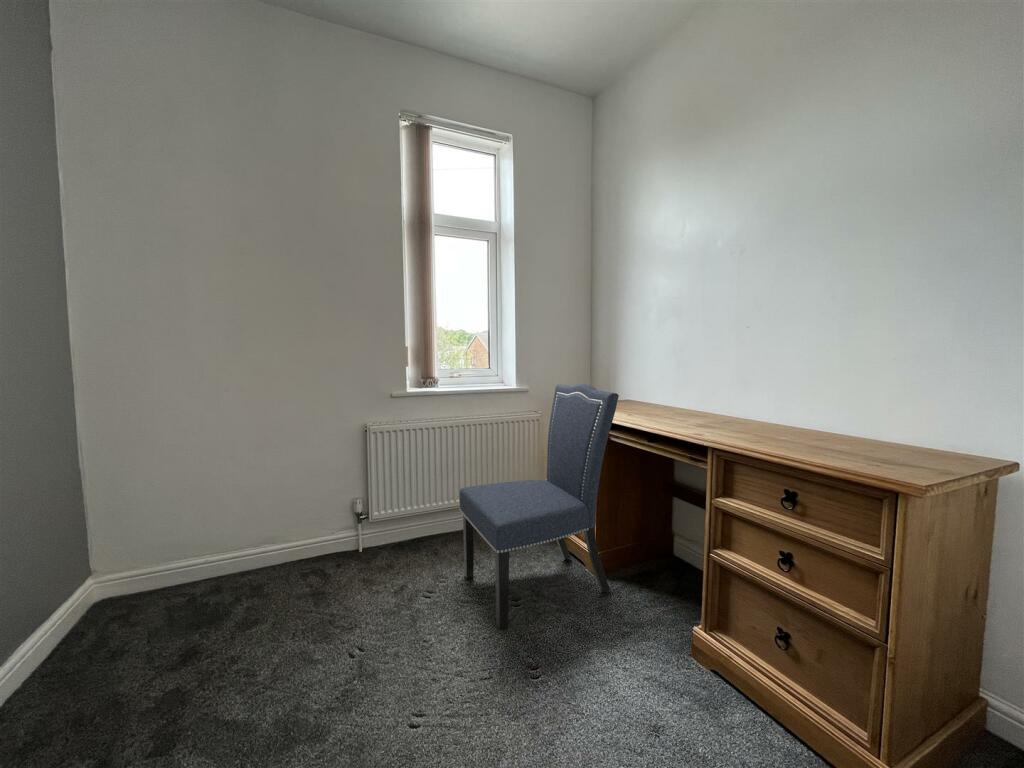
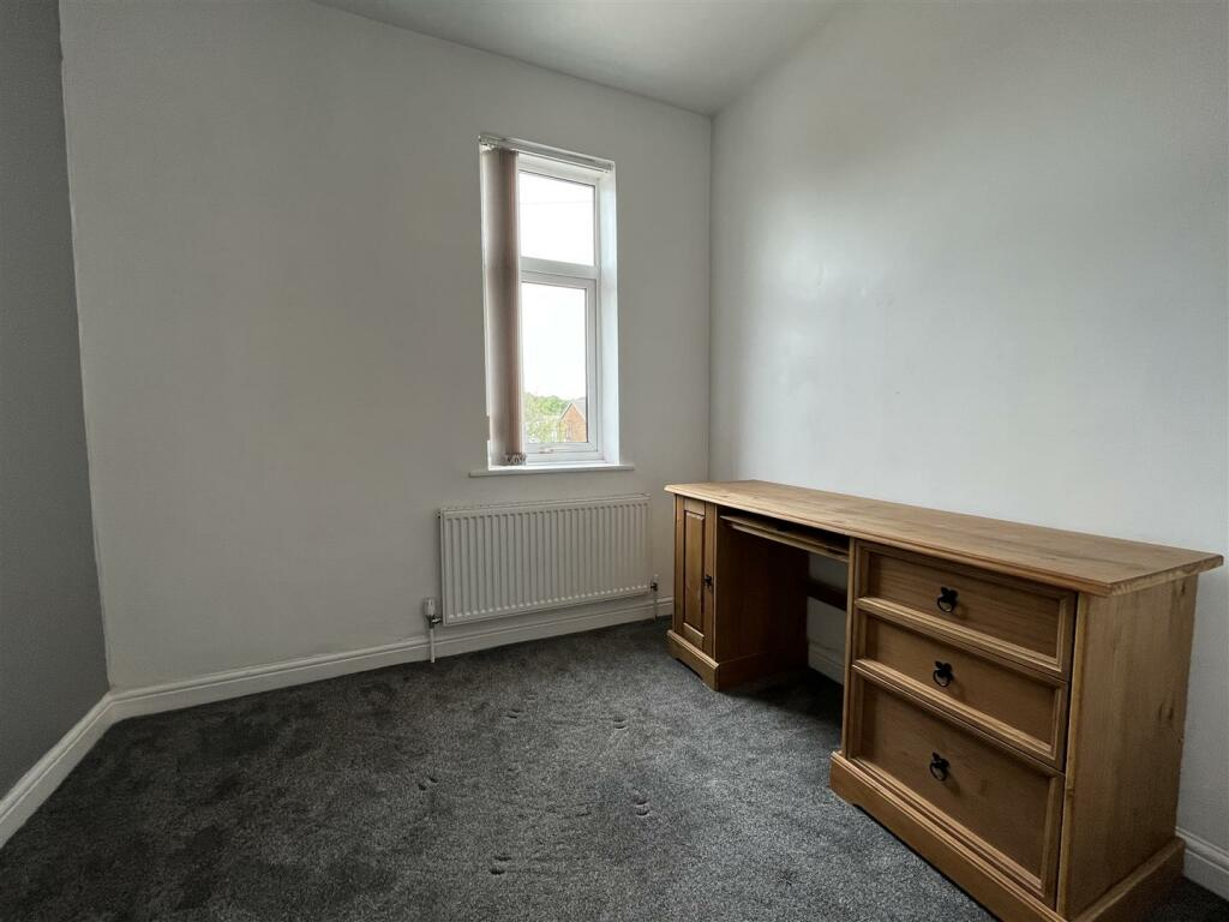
- chair [458,383,620,631]
